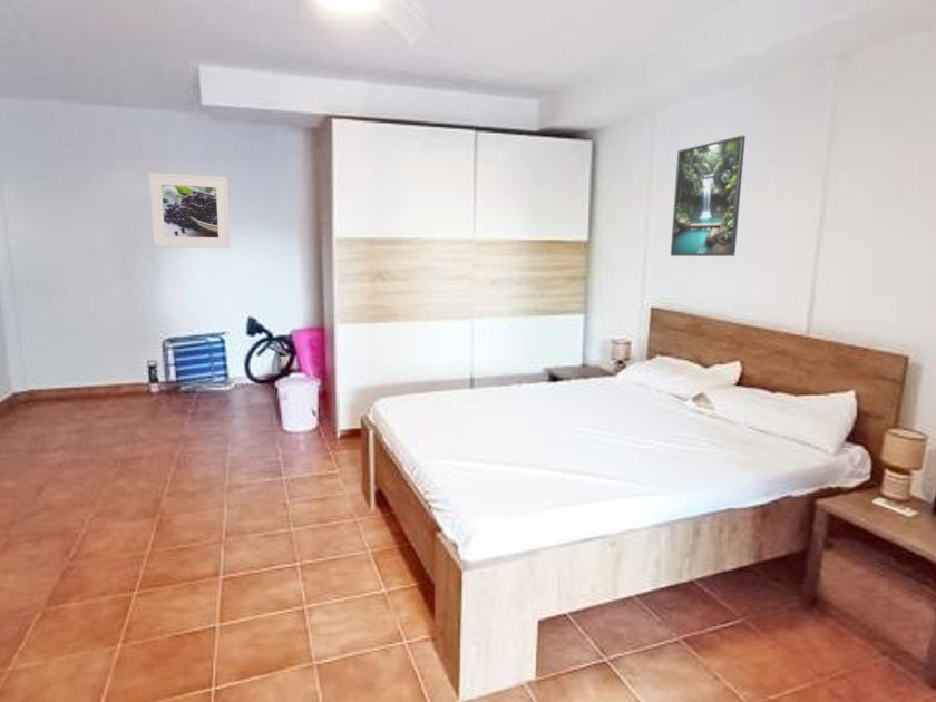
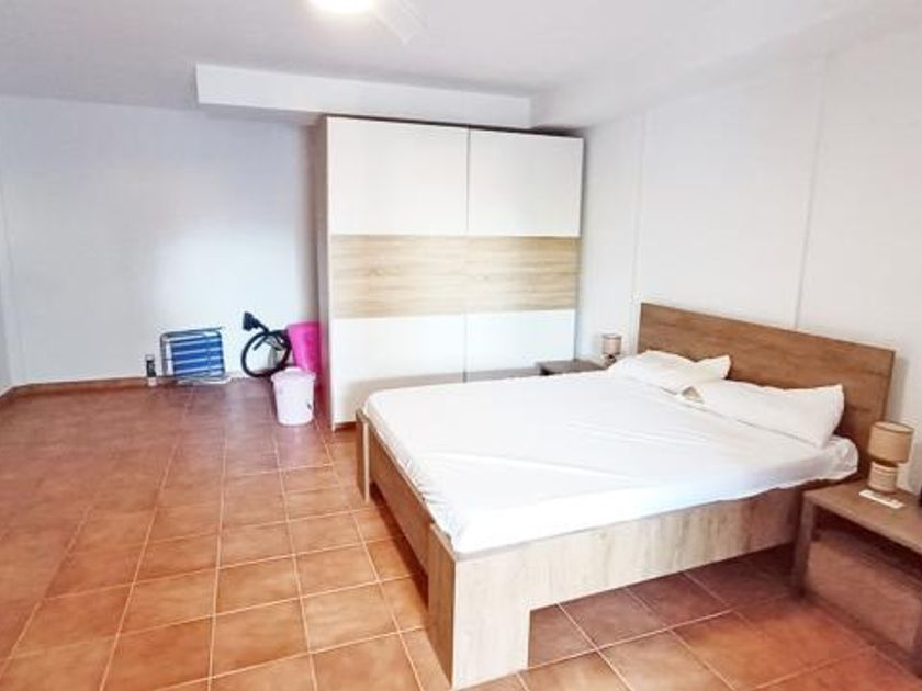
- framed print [147,172,232,250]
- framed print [670,135,747,257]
